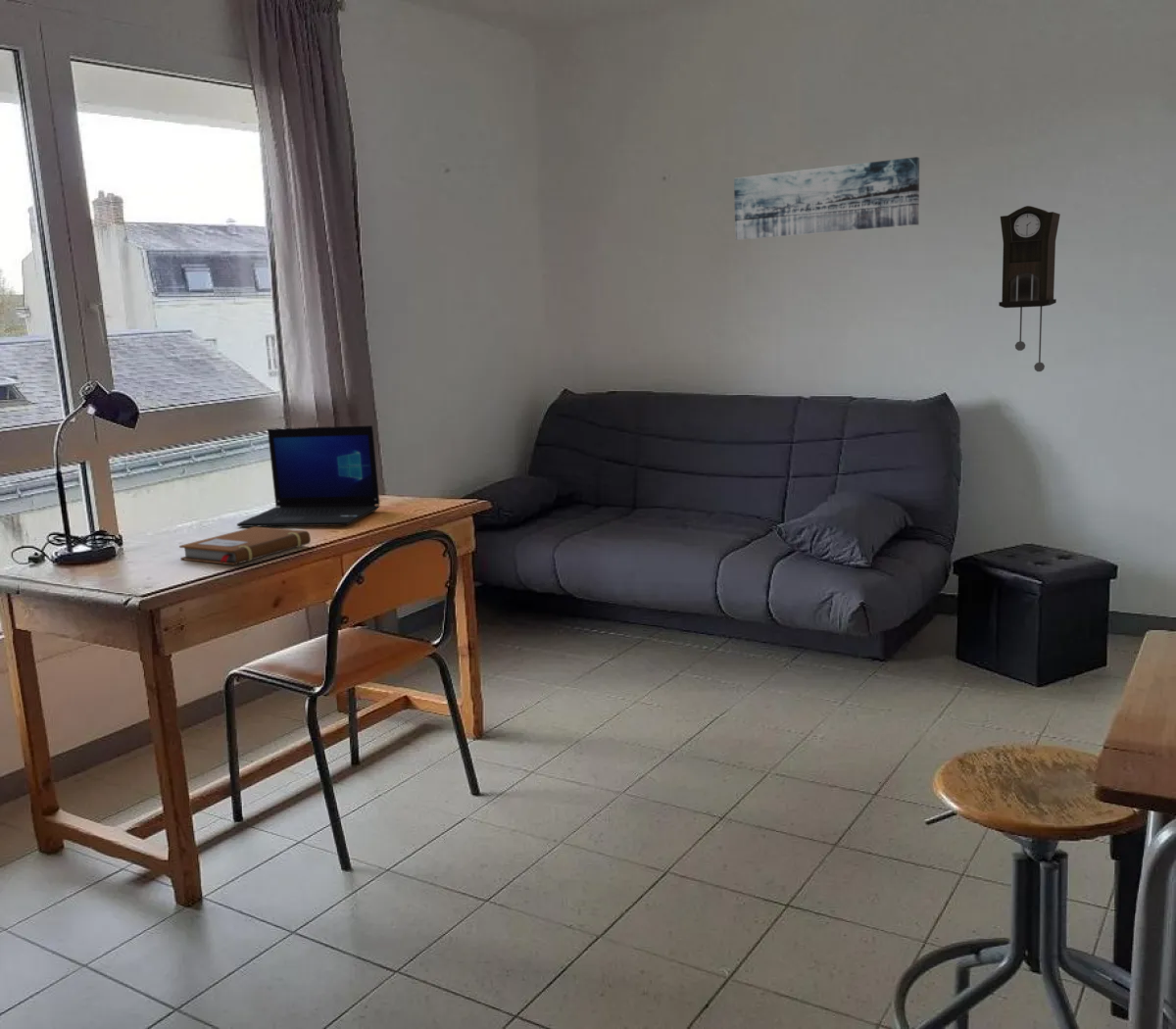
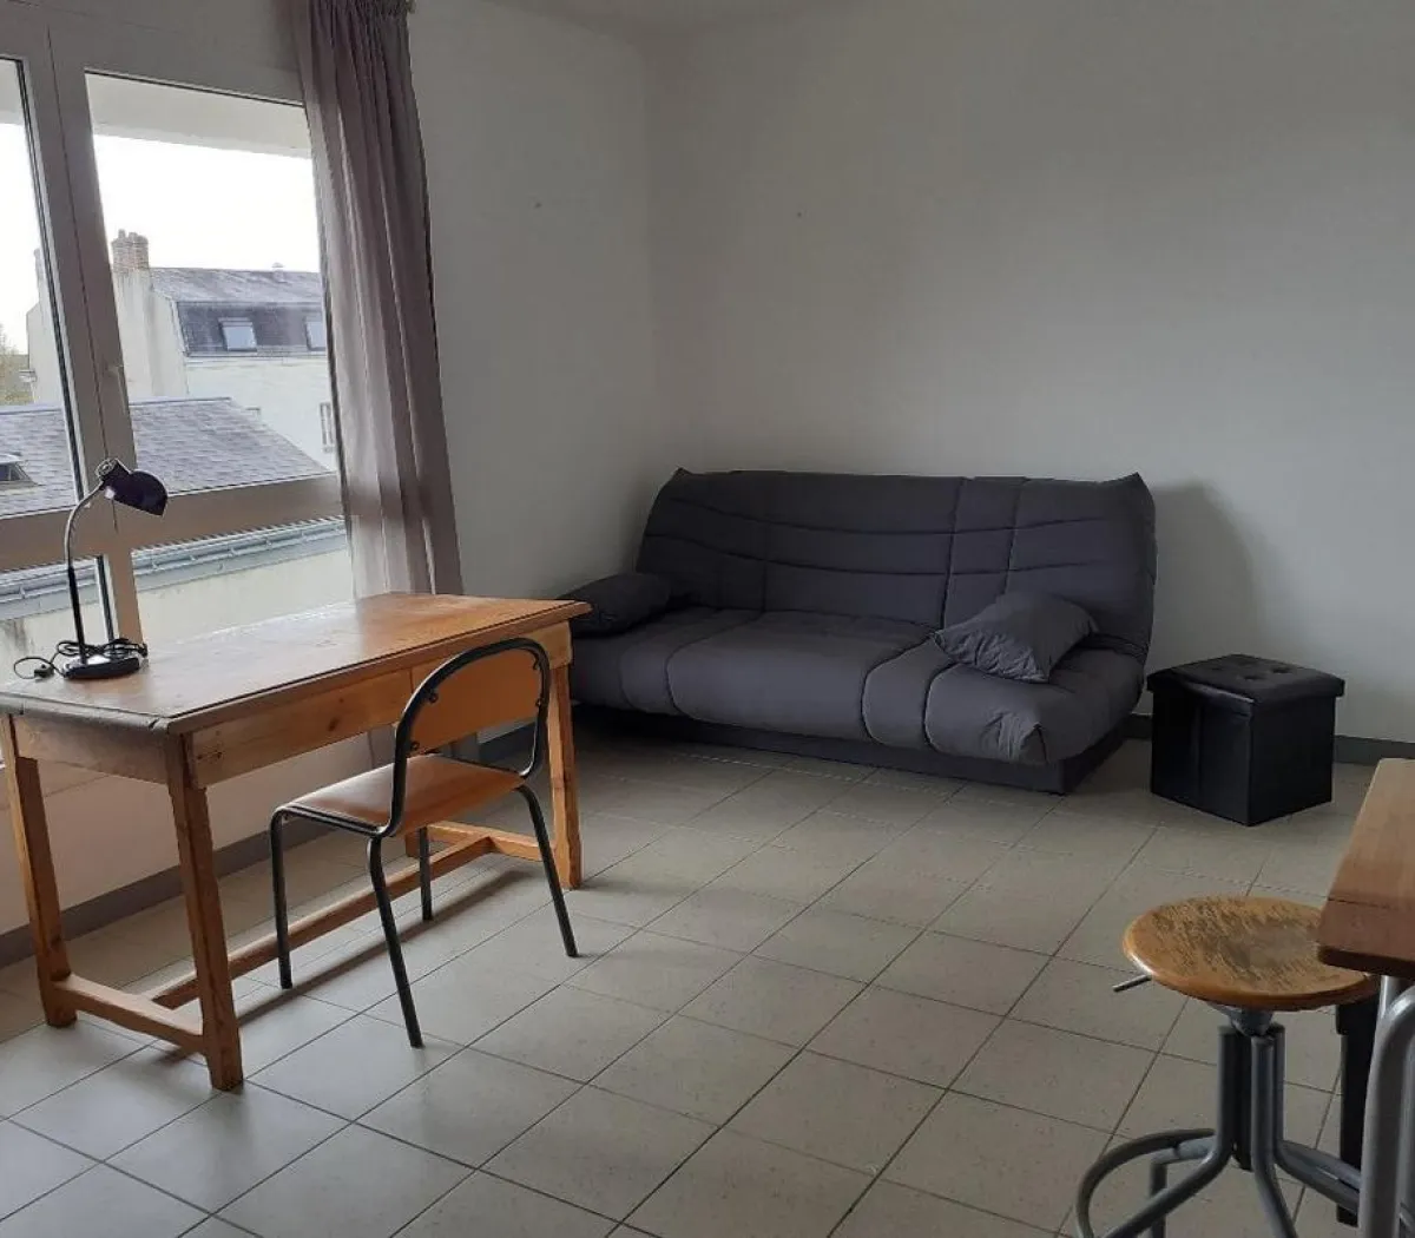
- pendulum clock [998,205,1061,372]
- notebook [178,526,312,565]
- wall art [733,156,920,241]
- laptop [236,424,381,528]
